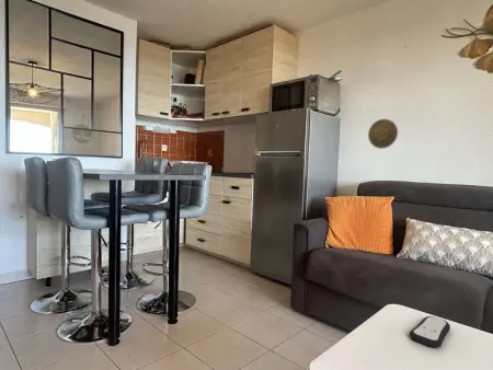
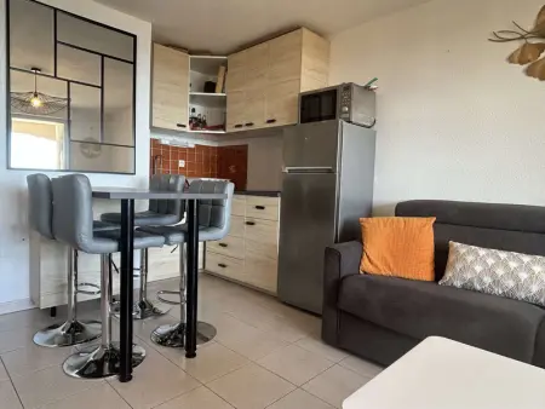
- decorative plate [367,118,399,150]
- remote control [409,315,451,349]
